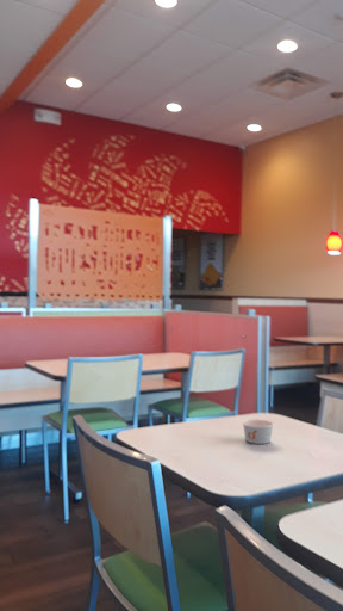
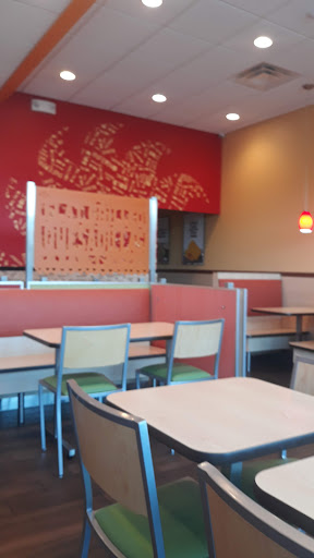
- paper cup [241,419,275,445]
